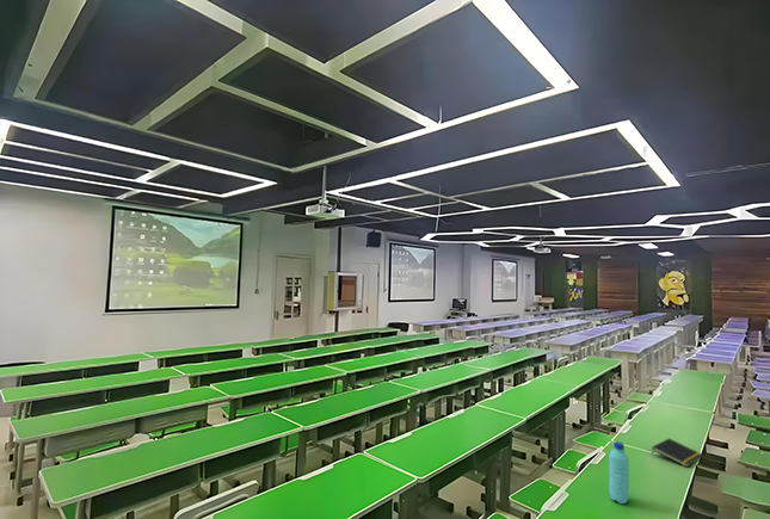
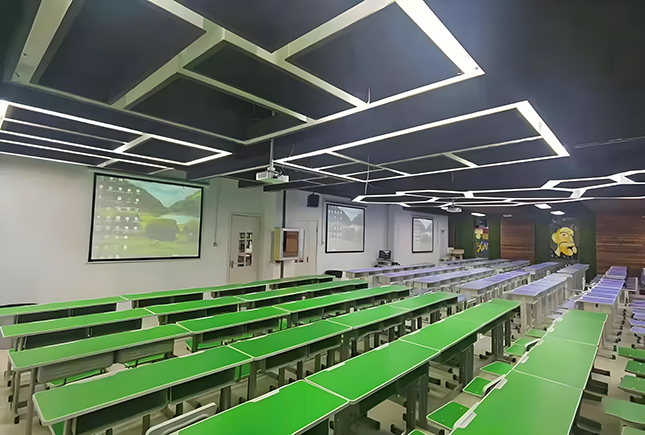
- notepad [651,437,704,468]
- water bottle [608,440,630,505]
